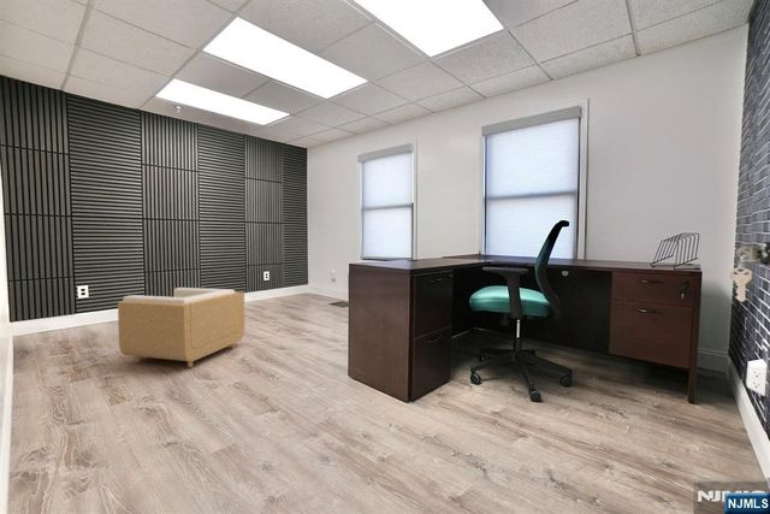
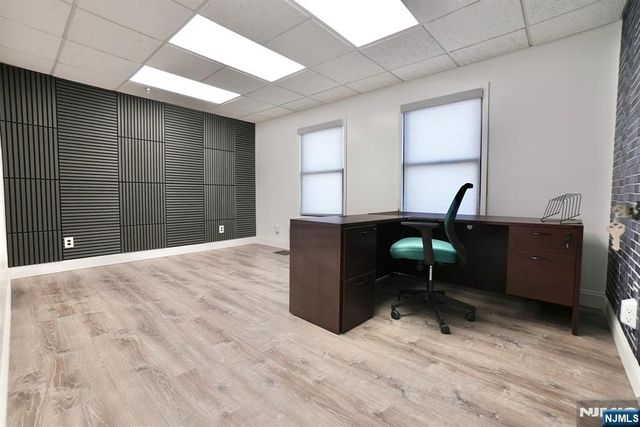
- armchair [117,286,245,368]
